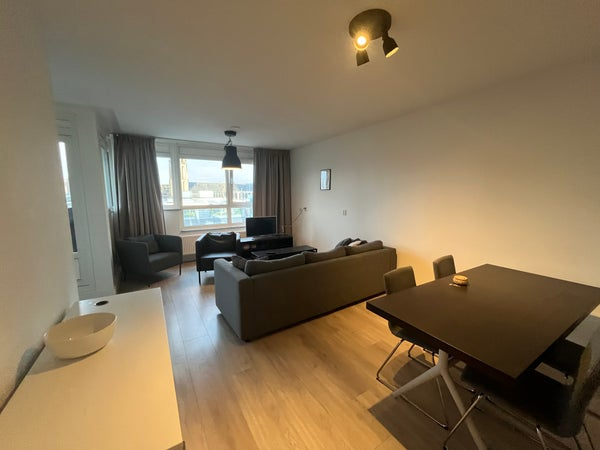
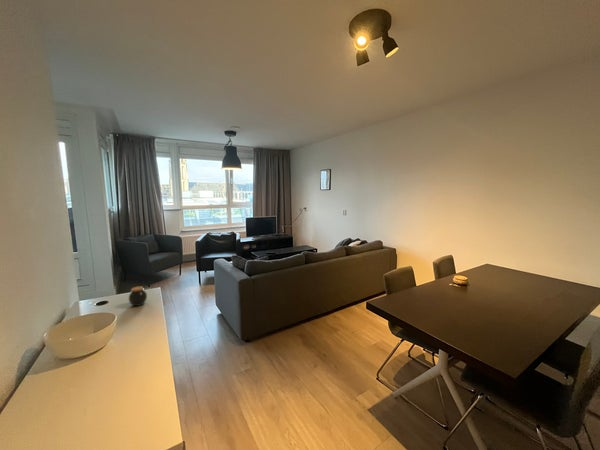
+ jar [128,286,148,307]
